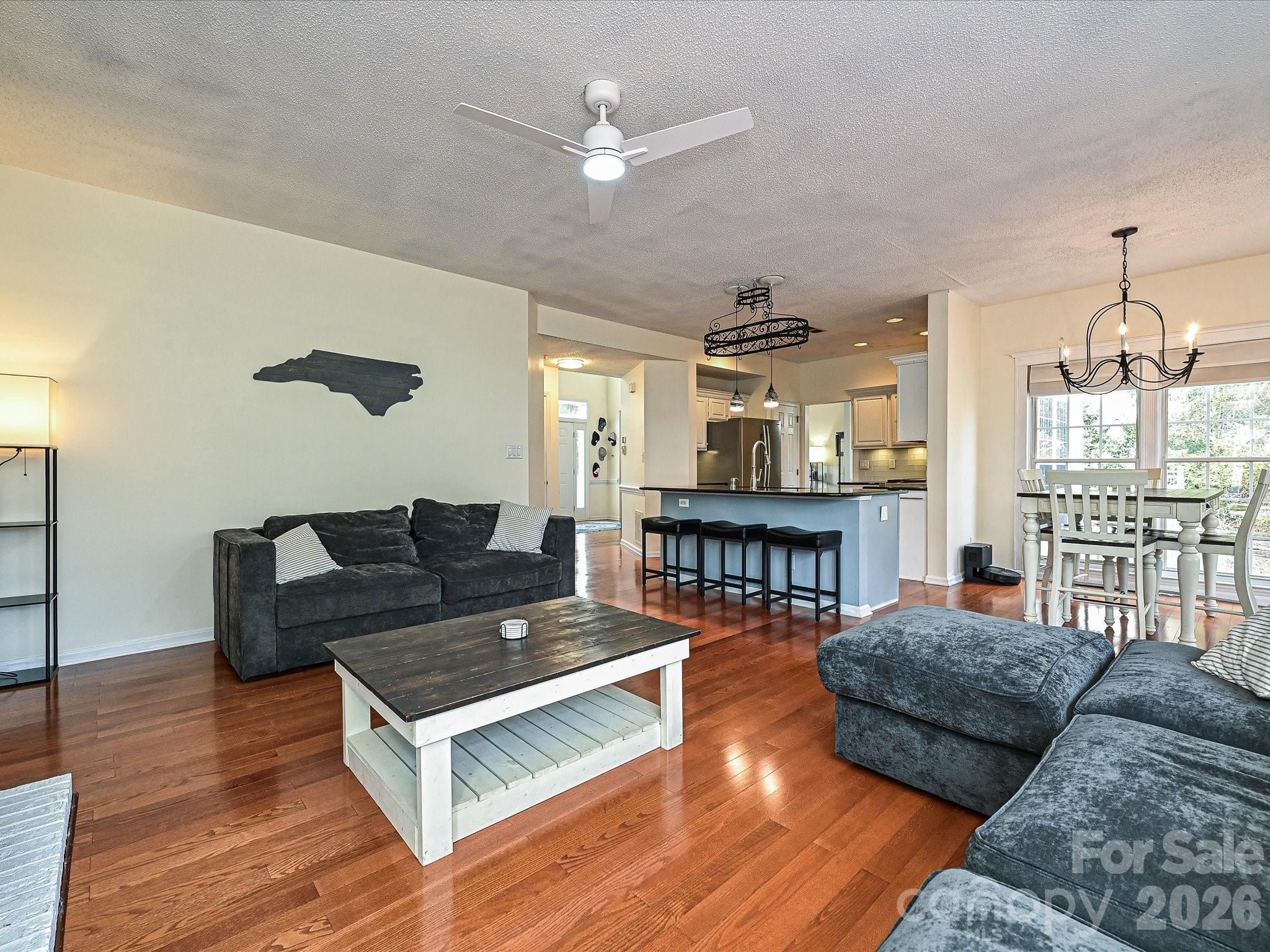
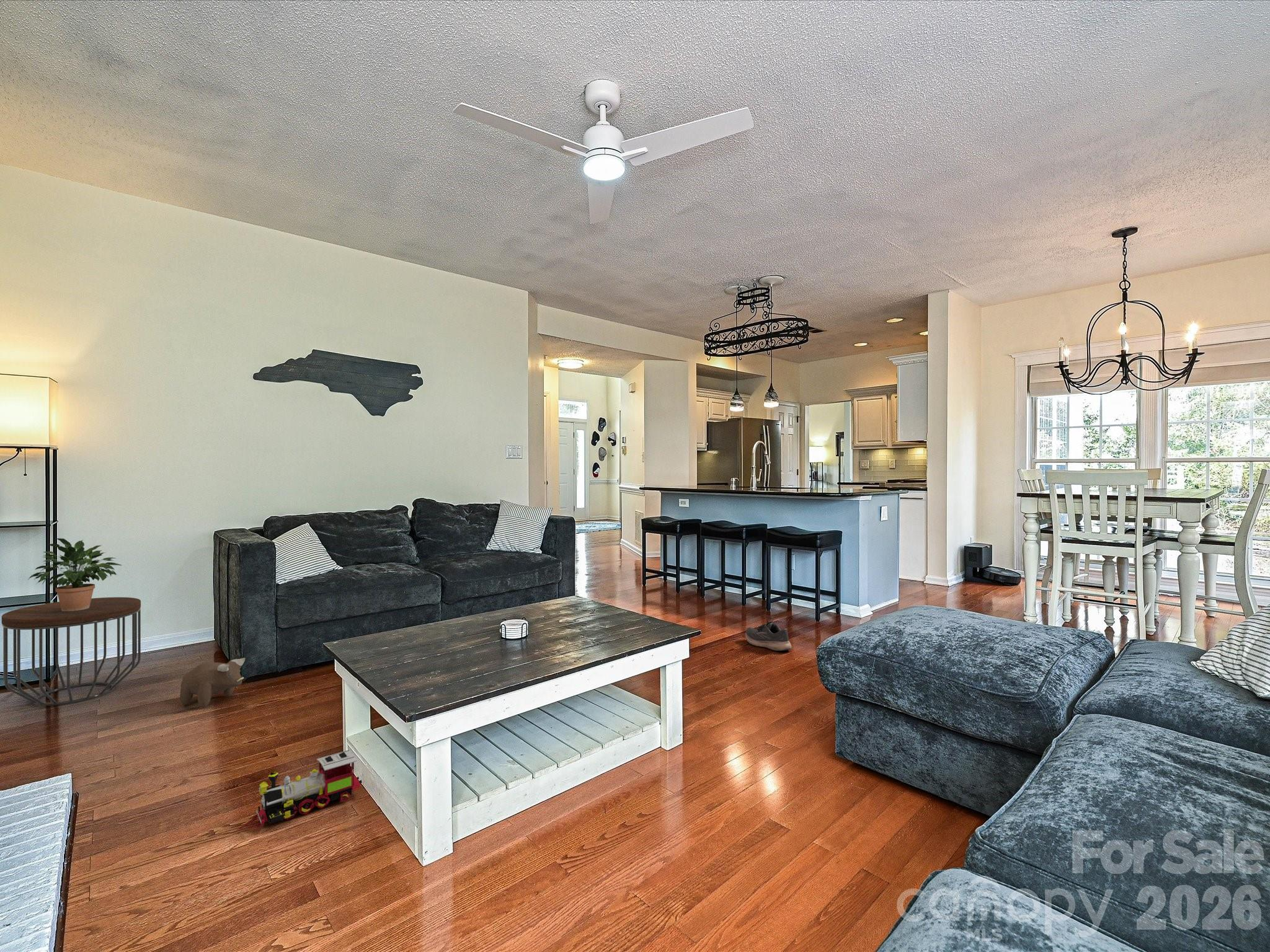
+ plush toy [179,658,246,708]
+ side table [1,597,141,706]
+ toy train [237,749,363,830]
+ potted plant [28,538,122,612]
+ shoe [745,617,792,651]
